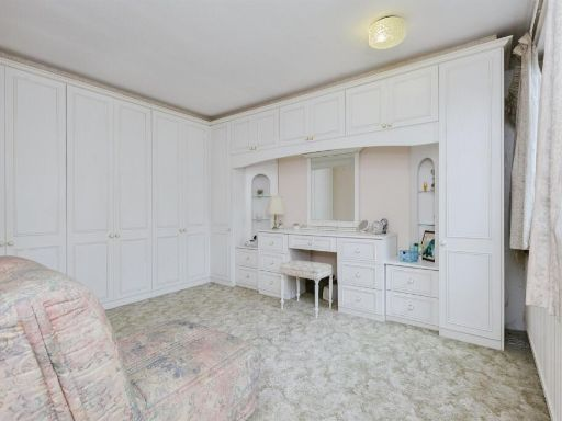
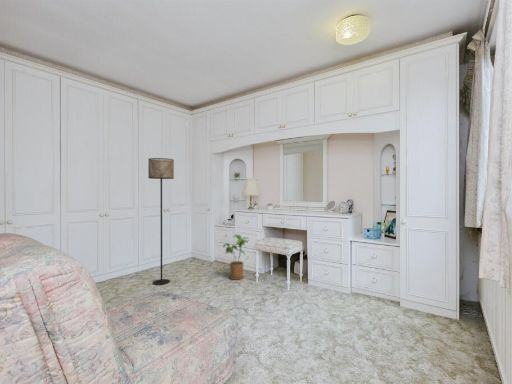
+ house plant [222,234,249,281]
+ floor lamp [147,157,175,286]
